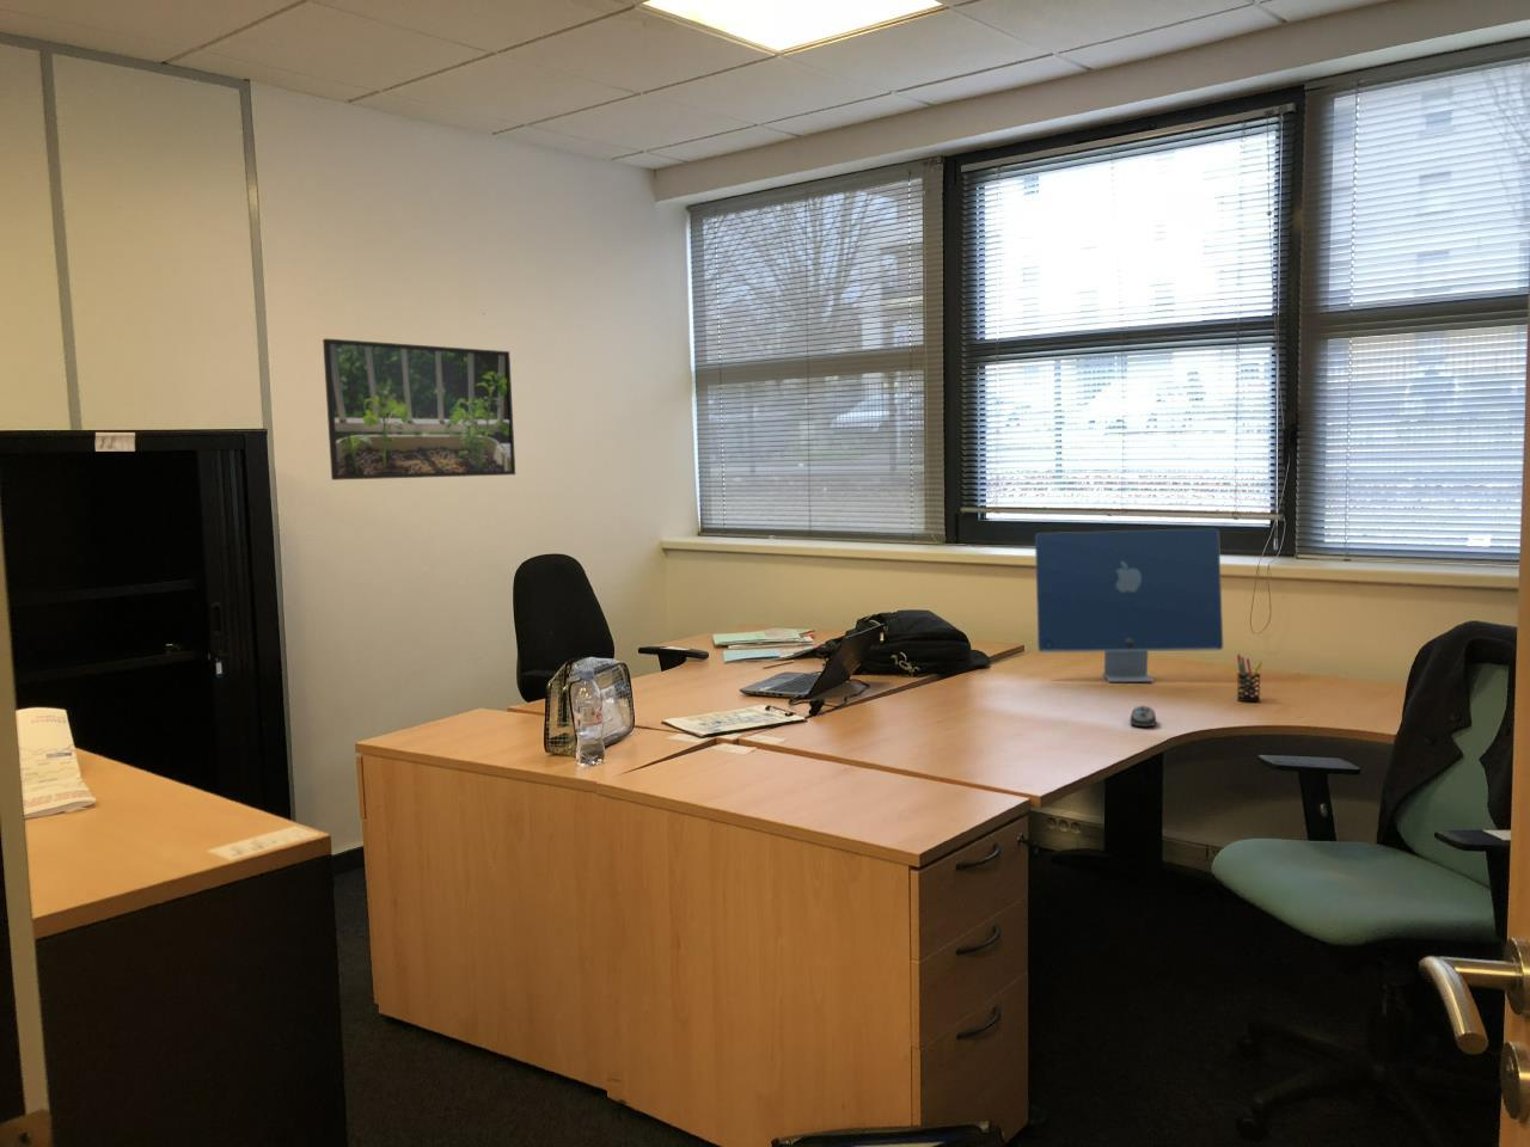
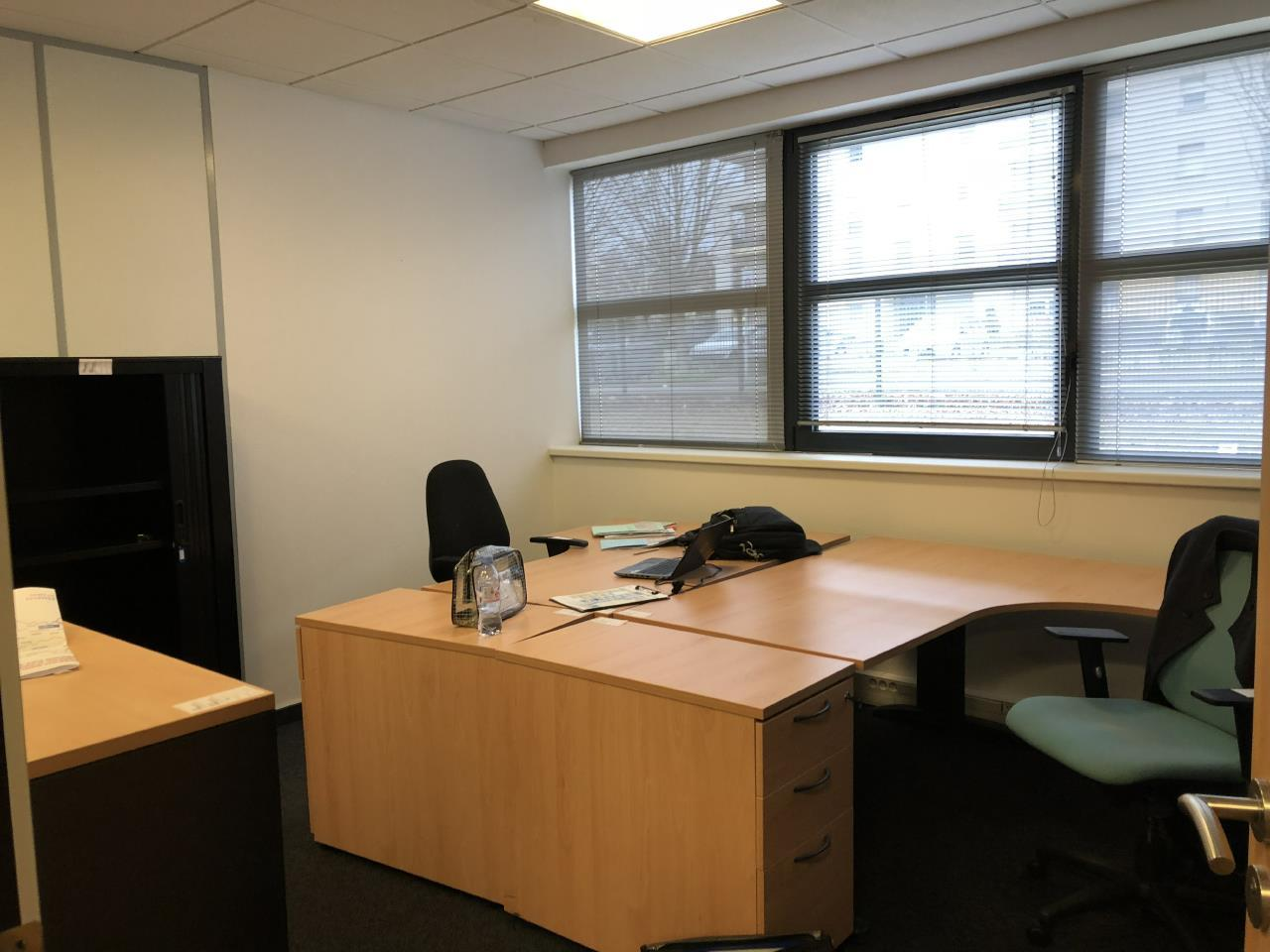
- computer monitor [1034,528,1224,683]
- computer mouse [1129,705,1158,728]
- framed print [322,339,517,482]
- pen holder [1236,653,1264,702]
